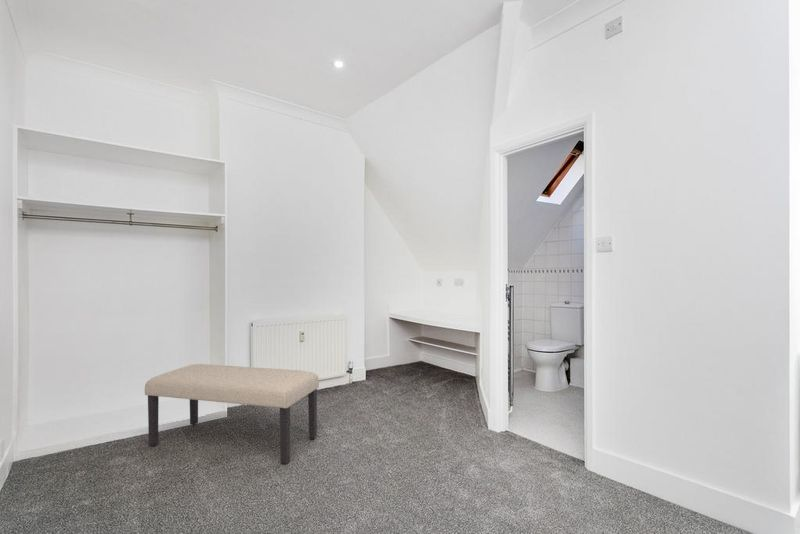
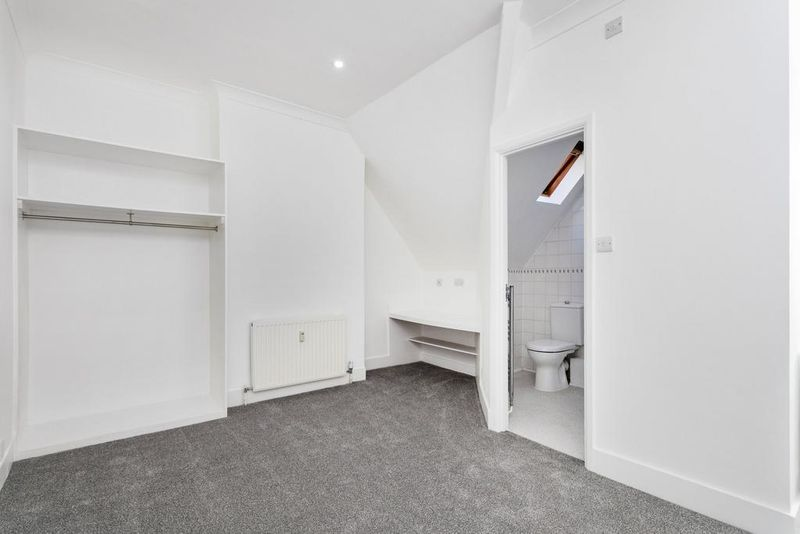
- bench [144,363,320,465]
